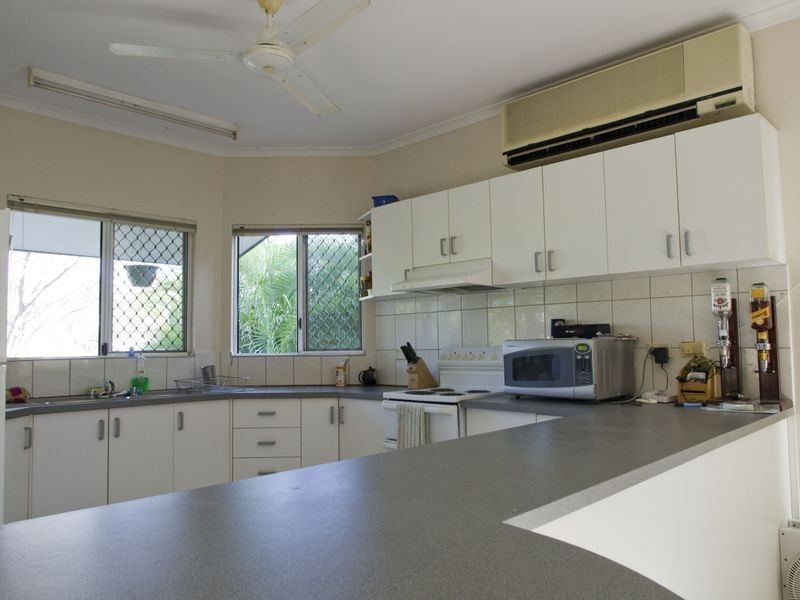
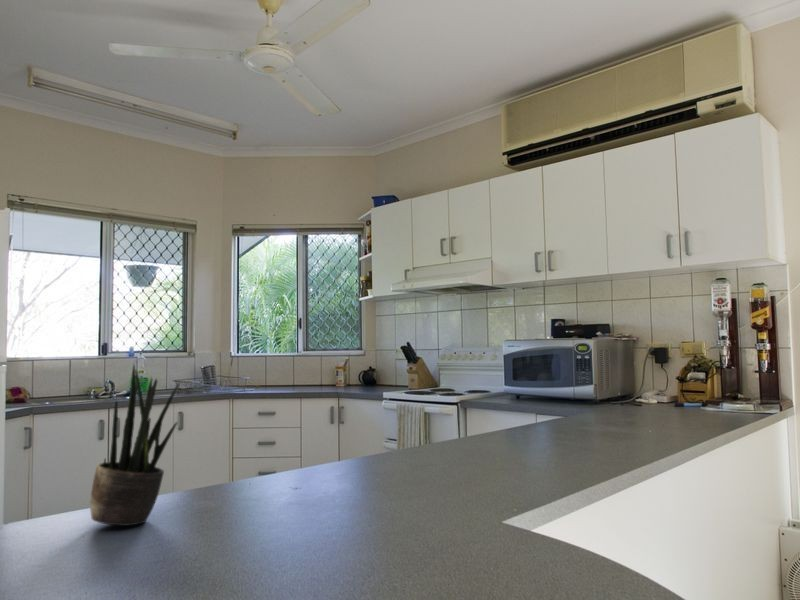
+ potted plant [89,364,181,527]
